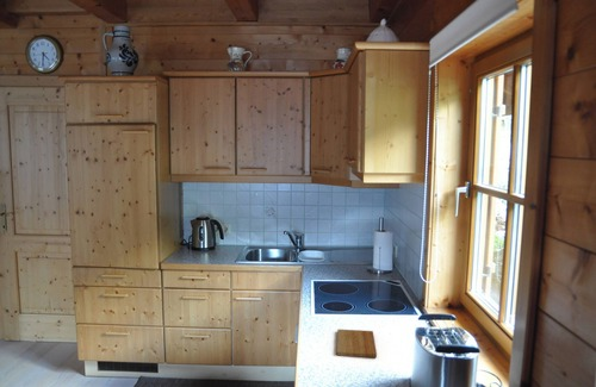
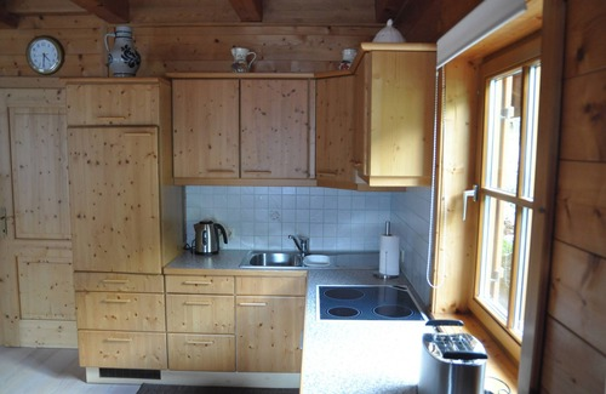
- cutting board [336,329,378,358]
